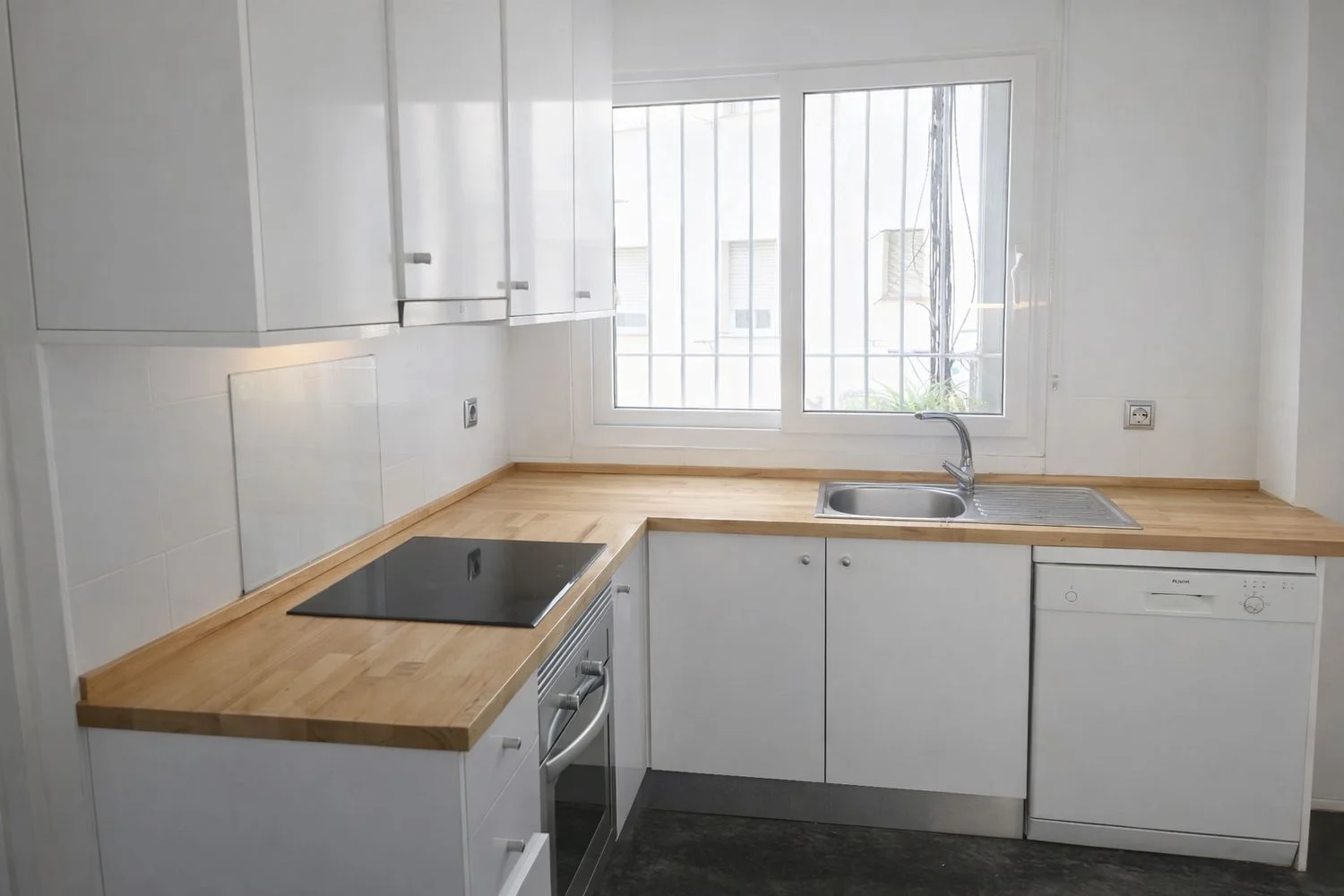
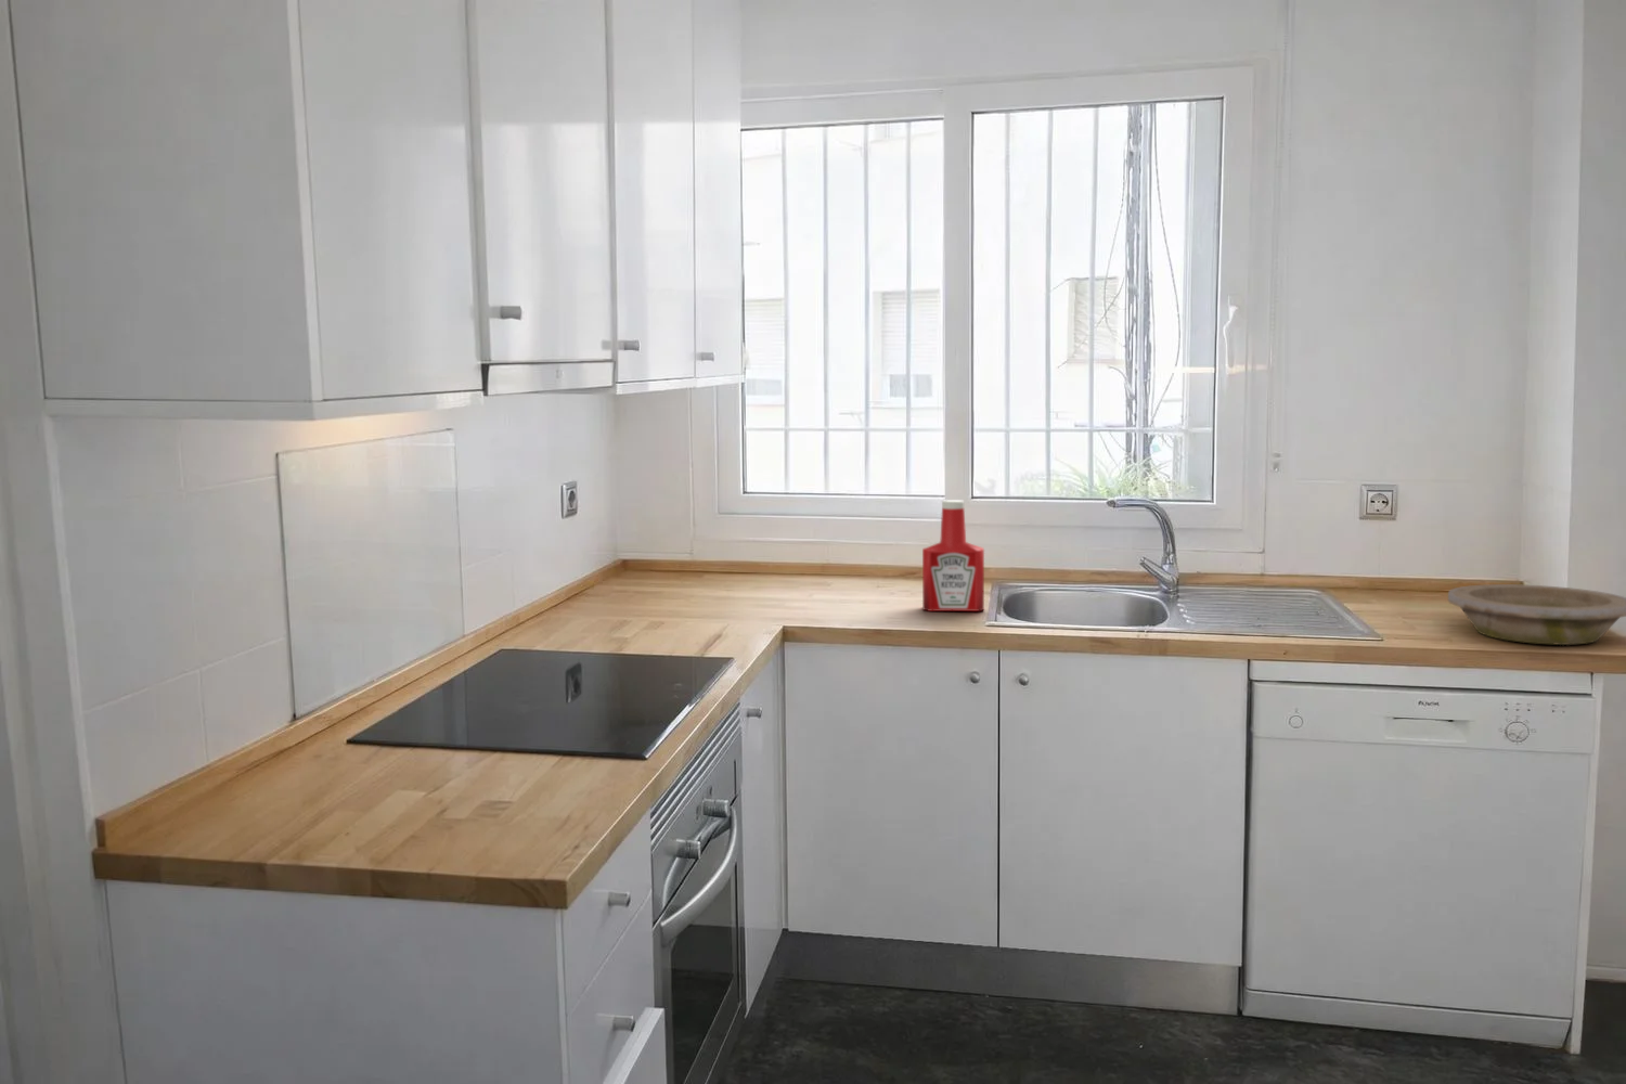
+ bowl [1447,583,1626,646]
+ soap bottle [922,498,985,612]
